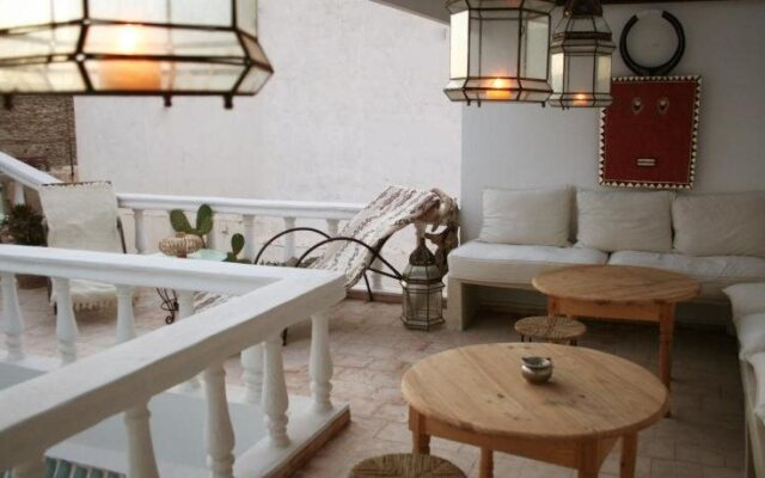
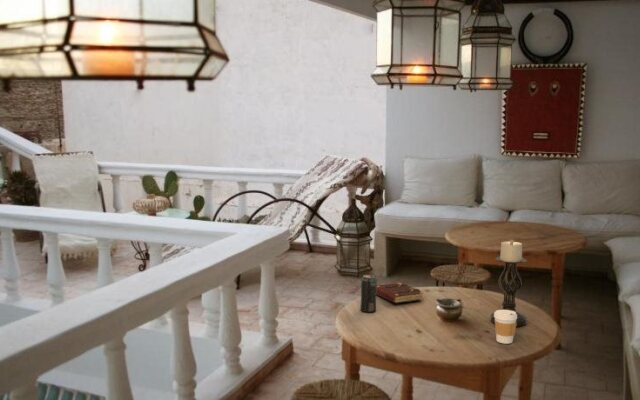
+ coffee cup [493,309,517,345]
+ book [376,282,425,304]
+ candle holder [489,239,528,328]
+ beverage can [359,273,378,313]
